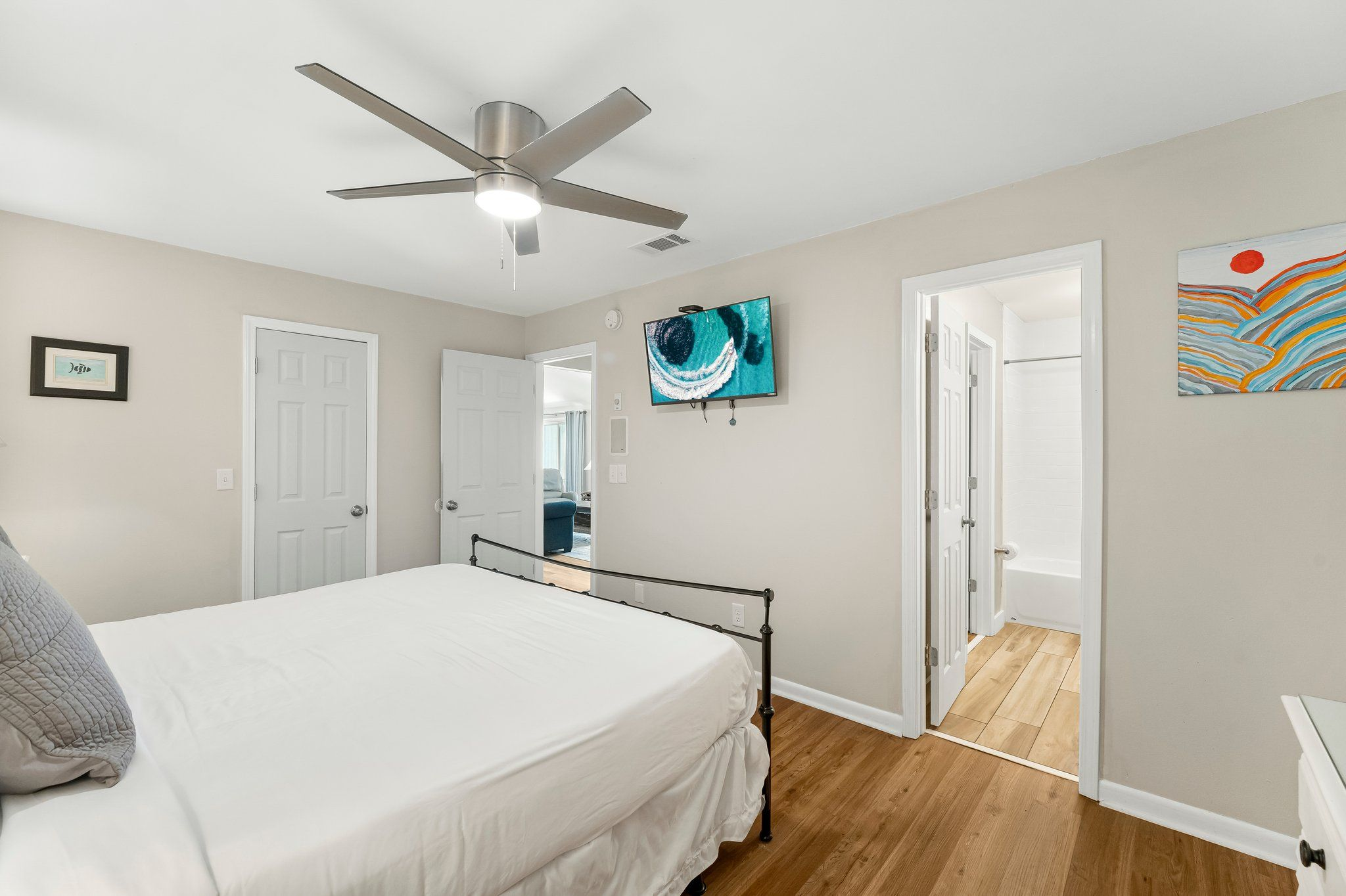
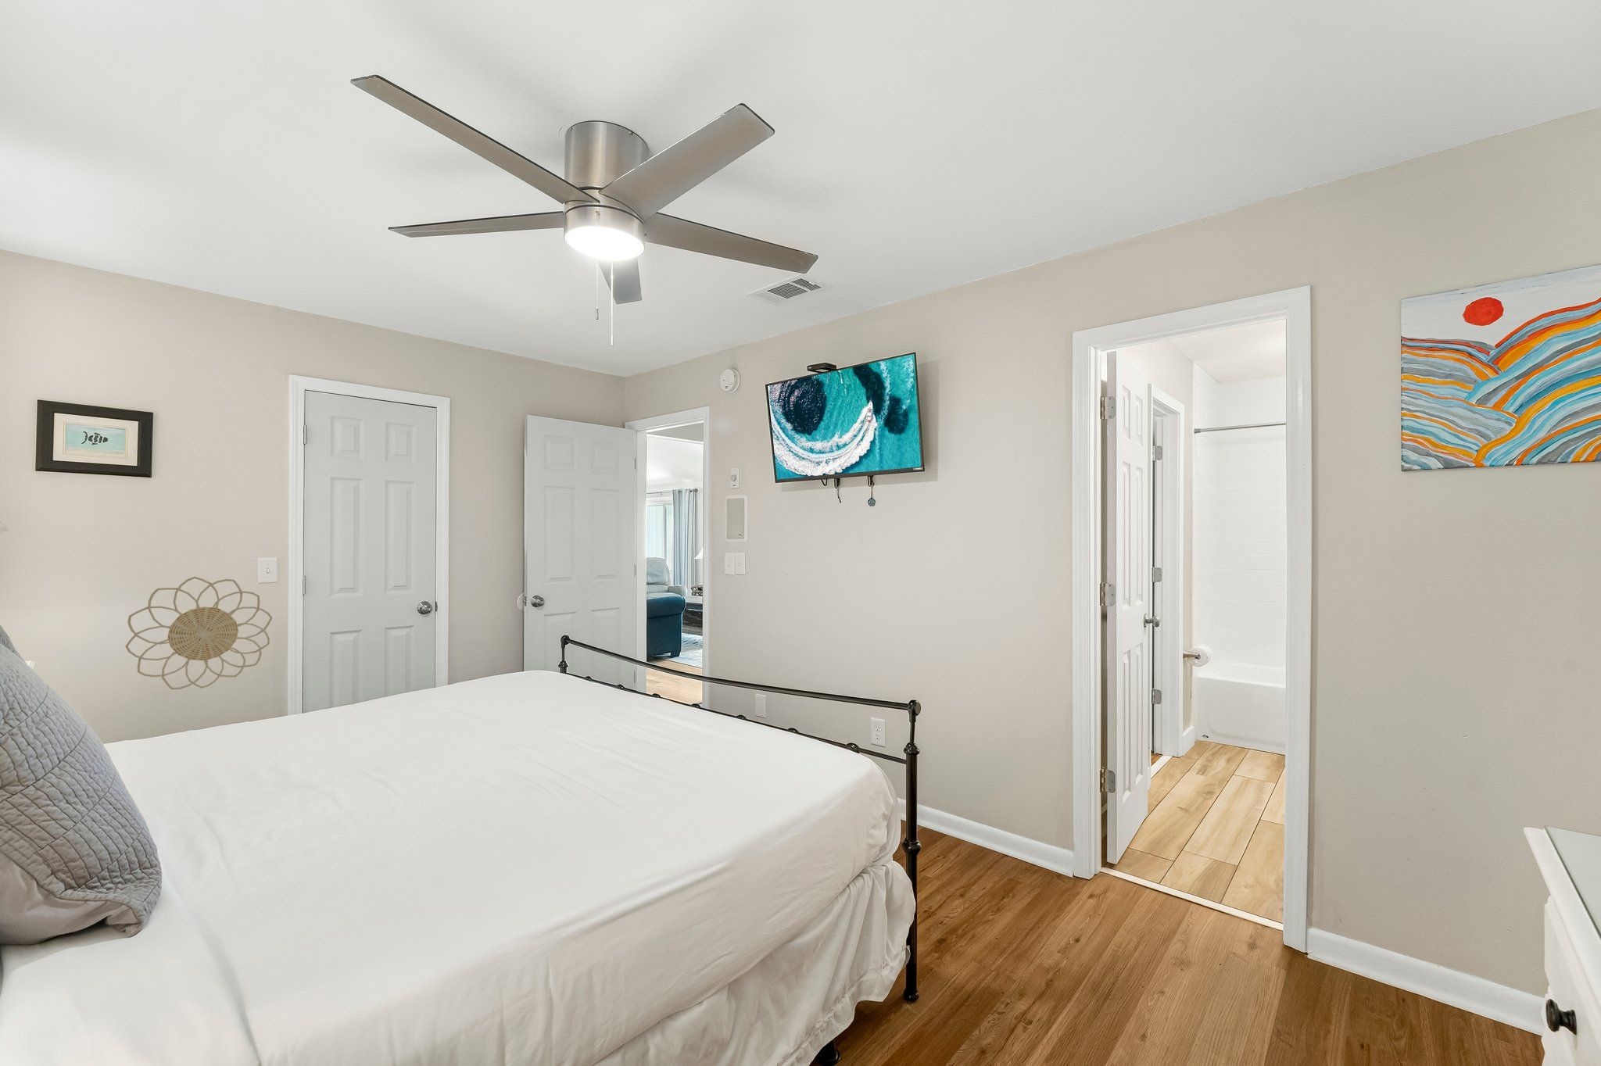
+ decorative wall piece [125,576,272,690]
